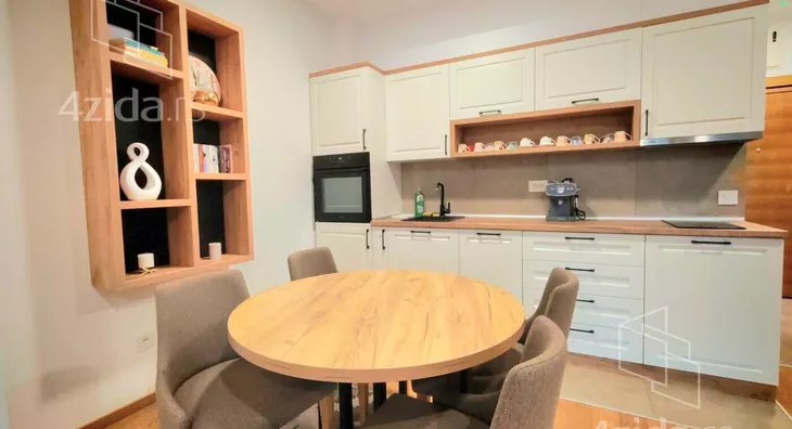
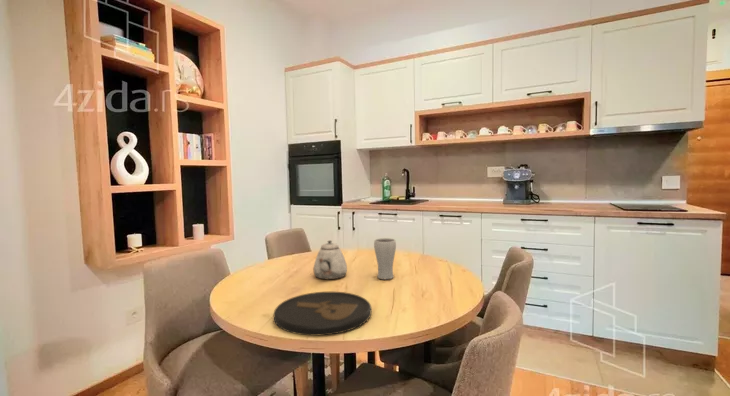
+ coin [273,291,372,337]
+ drinking glass [373,237,397,280]
+ teapot [313,240,348,280]
